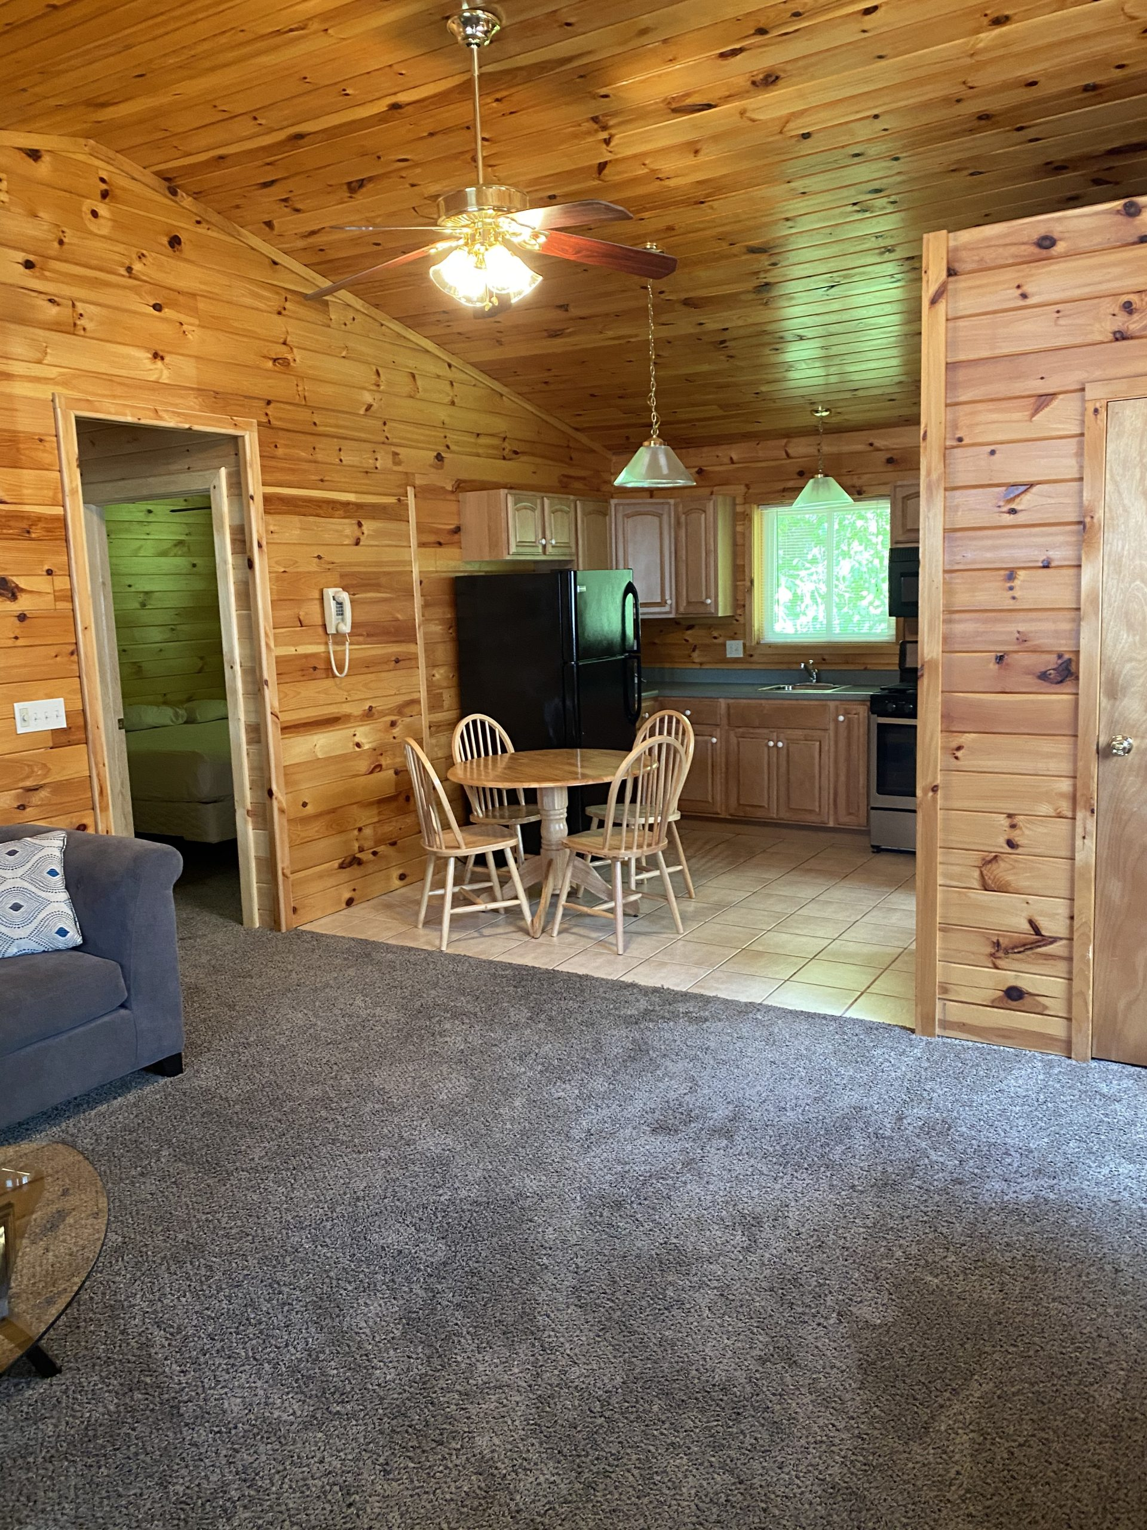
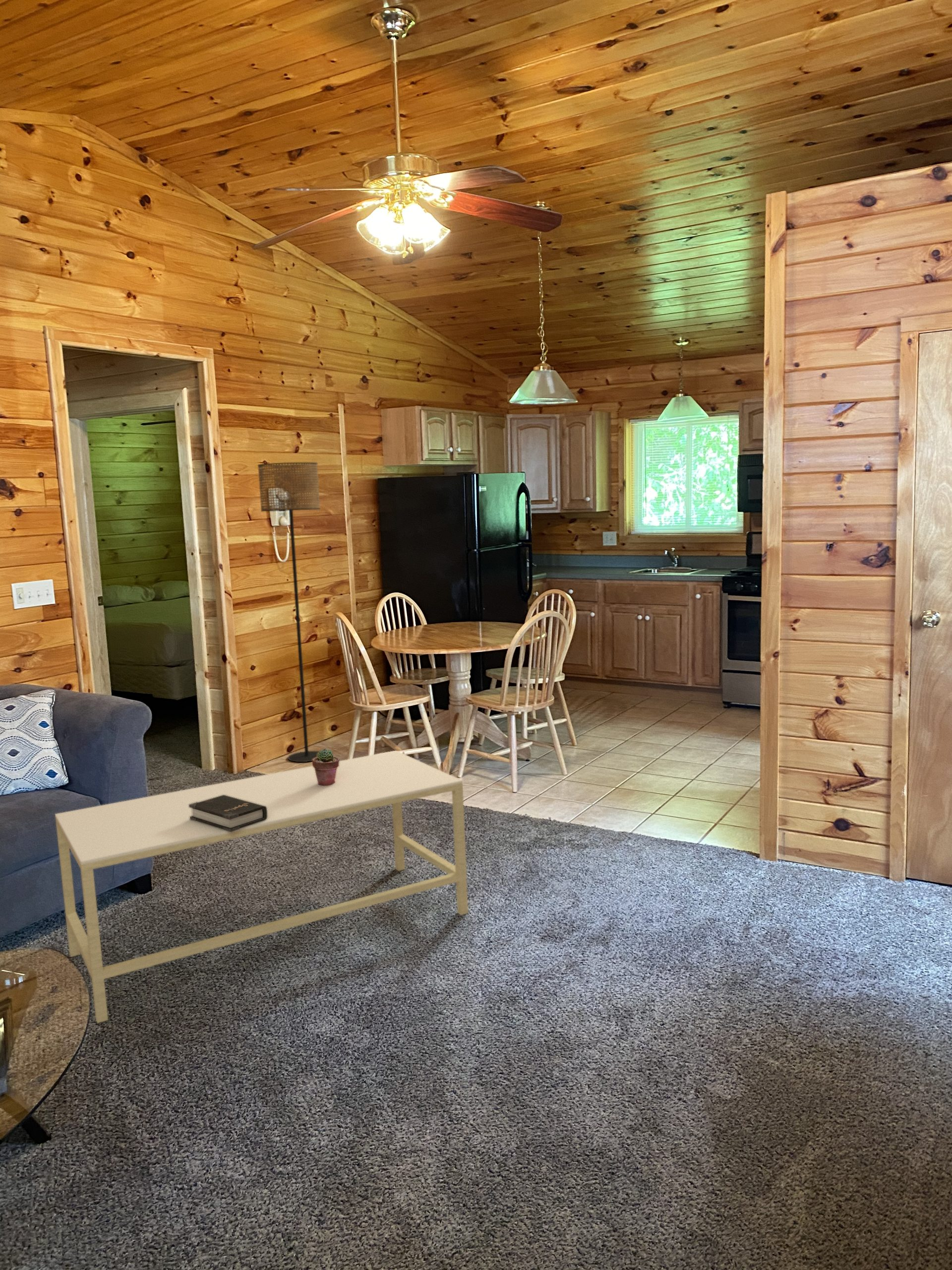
+ potted succulent [312,748,340,786]
+ hardback book [189,795,267,832]
+ coffee table [55,750,469,1024]
+ floor lamp [257,462,321,762]
